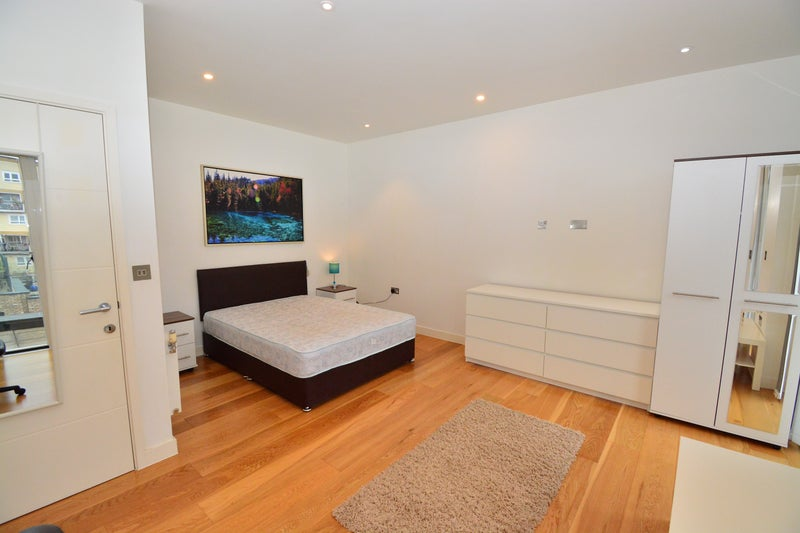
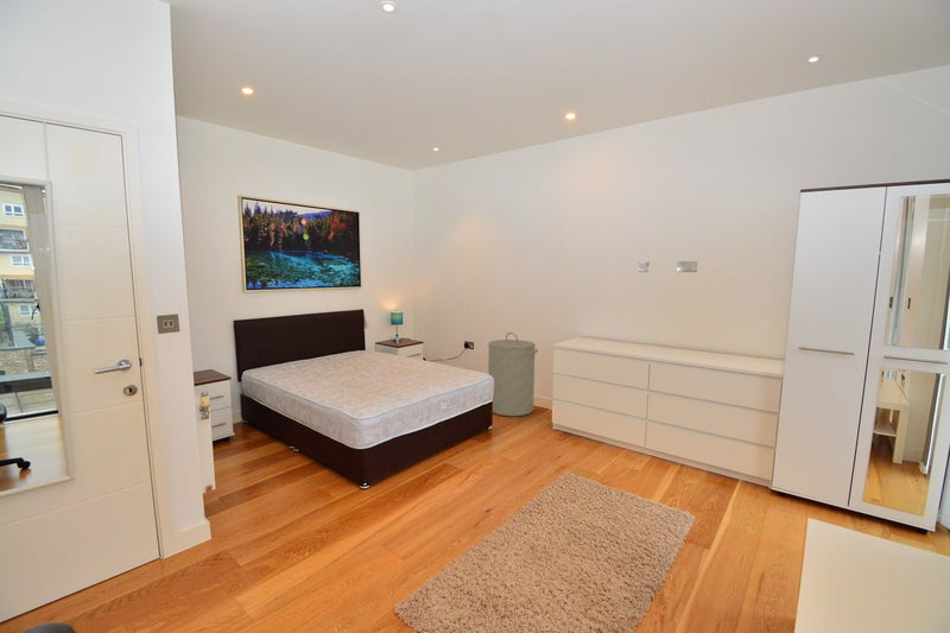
+ laundry hamper [487,331,539,417]
